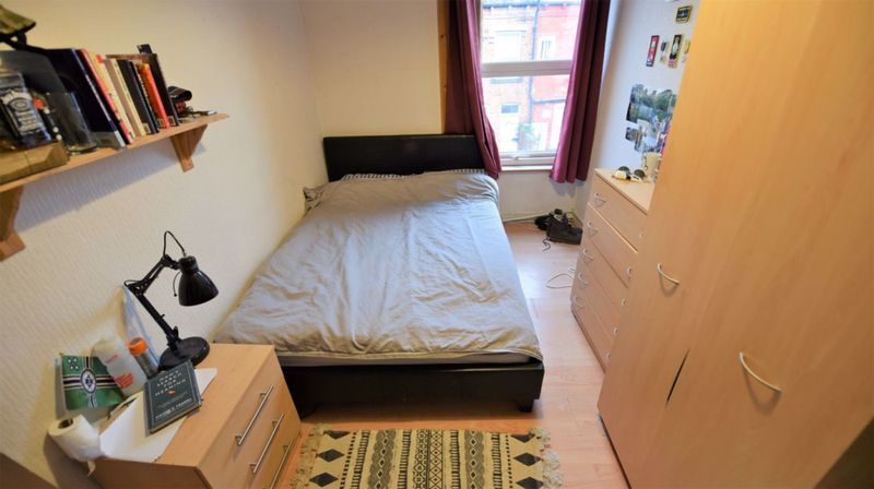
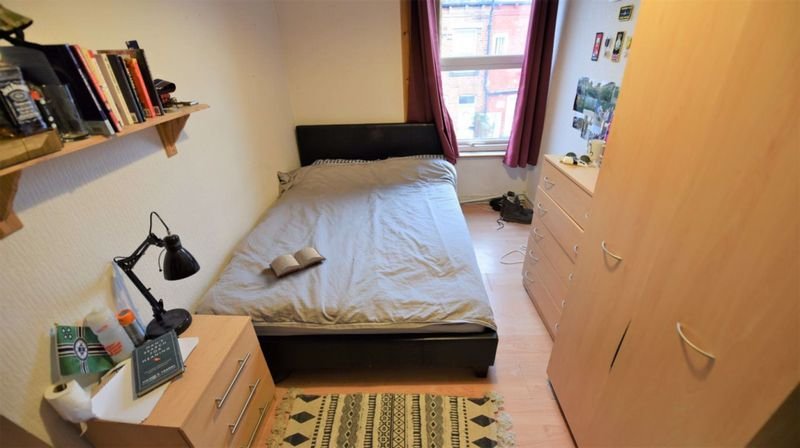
+ hardback book [268,246,327,279]
